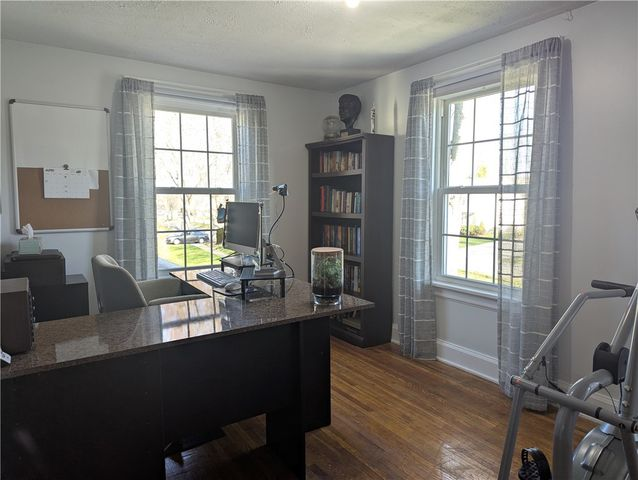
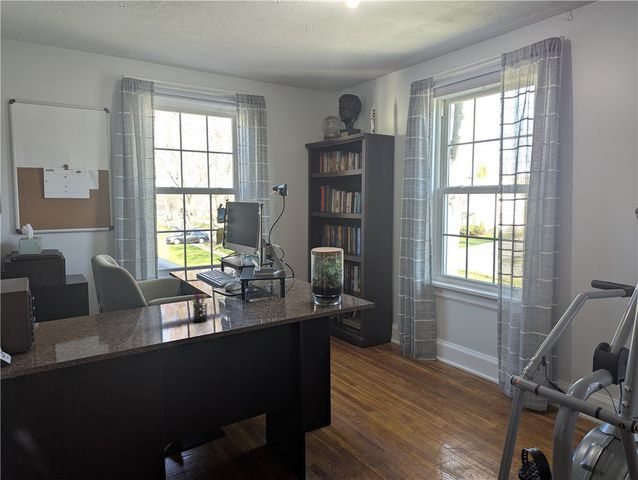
+ pen holder [190,291,208,323]
